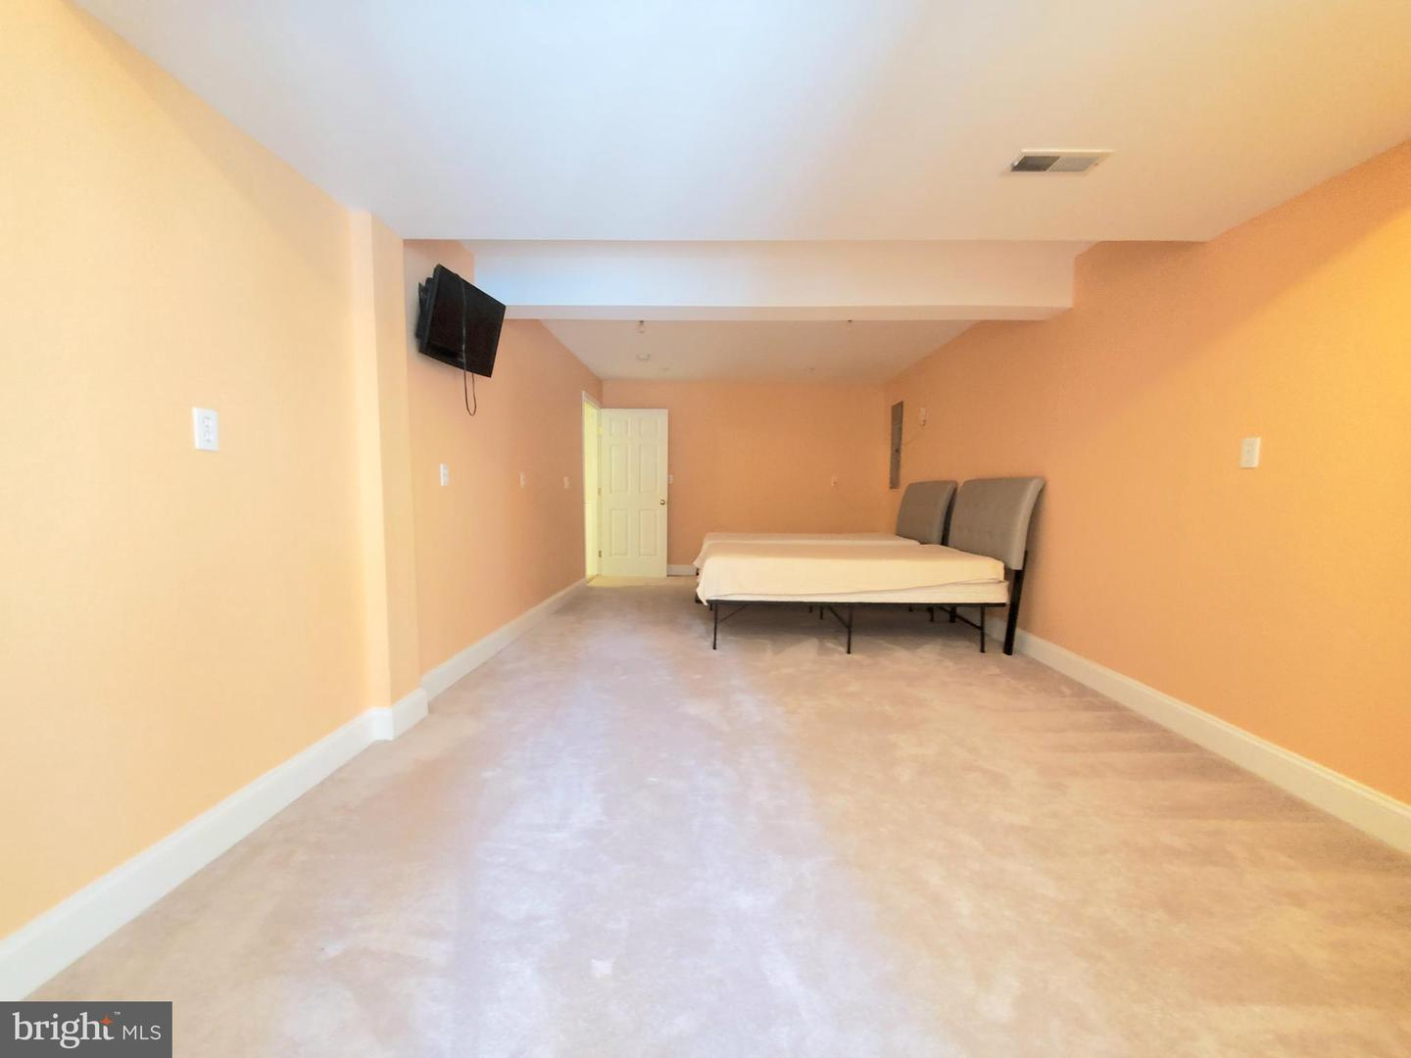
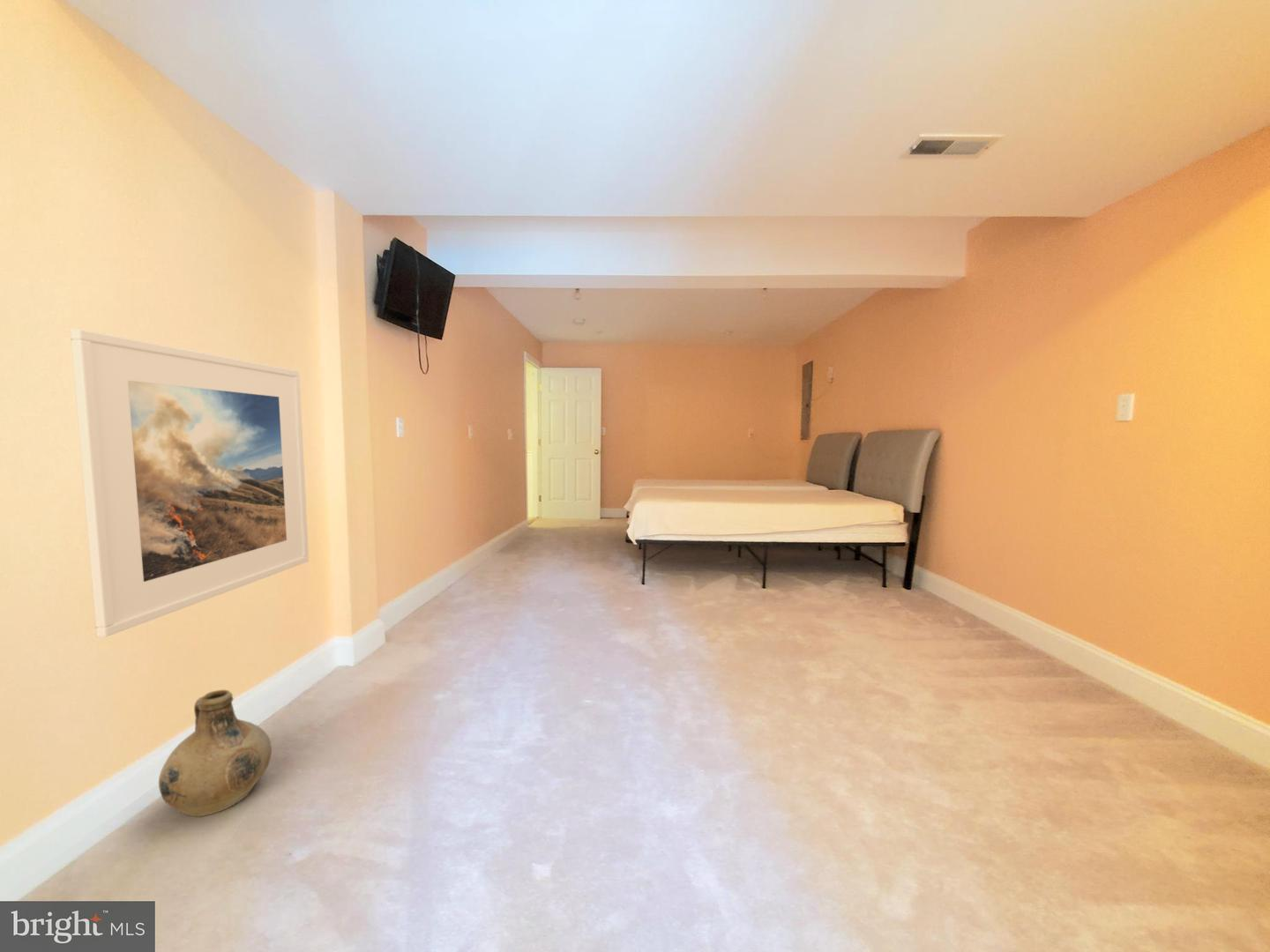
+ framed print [70,328,310,638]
+ ceramic jug [158,688,273,818]
